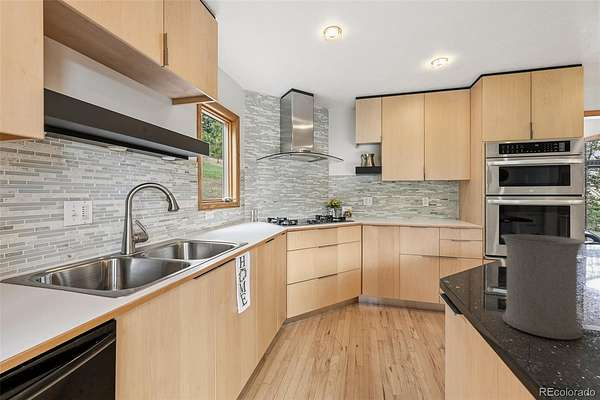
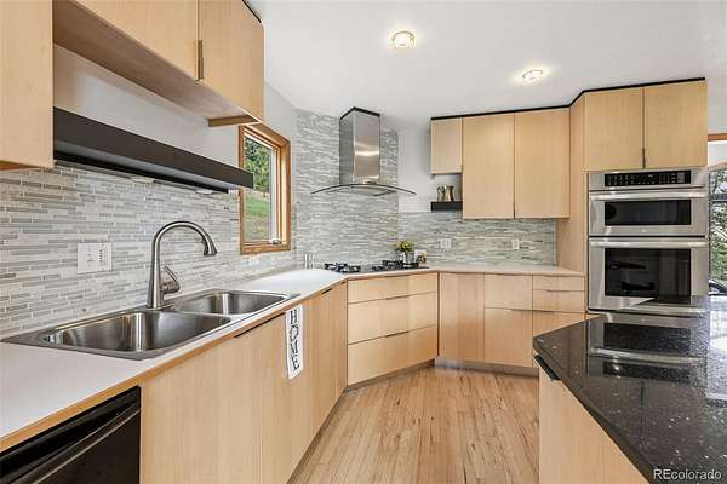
- mug [500,233,586,340]
